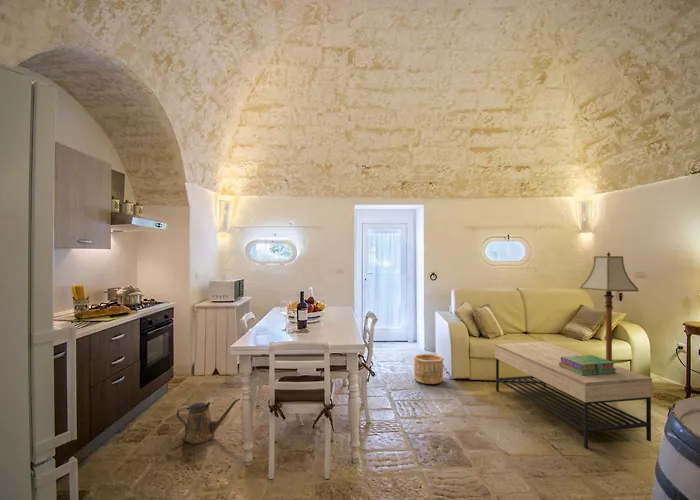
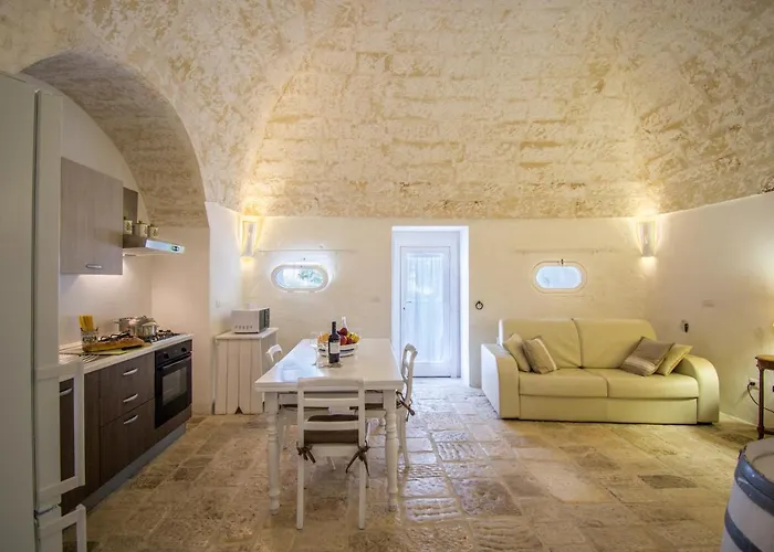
- floor lamp [579,251,640,362]
- watering can [175,397,241,445]
- coffee table [494,341,653,449]
- wooden bucket [412,353,445,385]
- stack of books [559,354,616,376]
